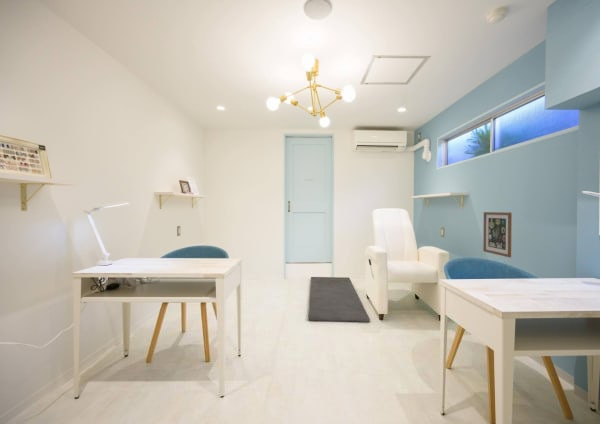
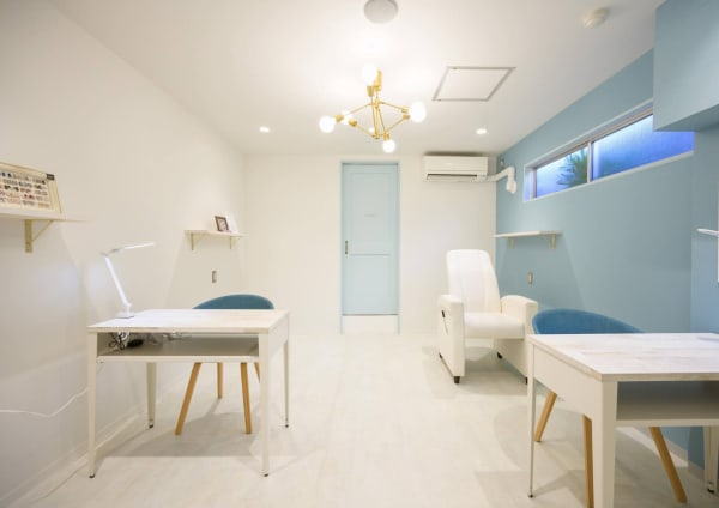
- rug [307,276,371,323]
- wall art [482,211,513,259]
